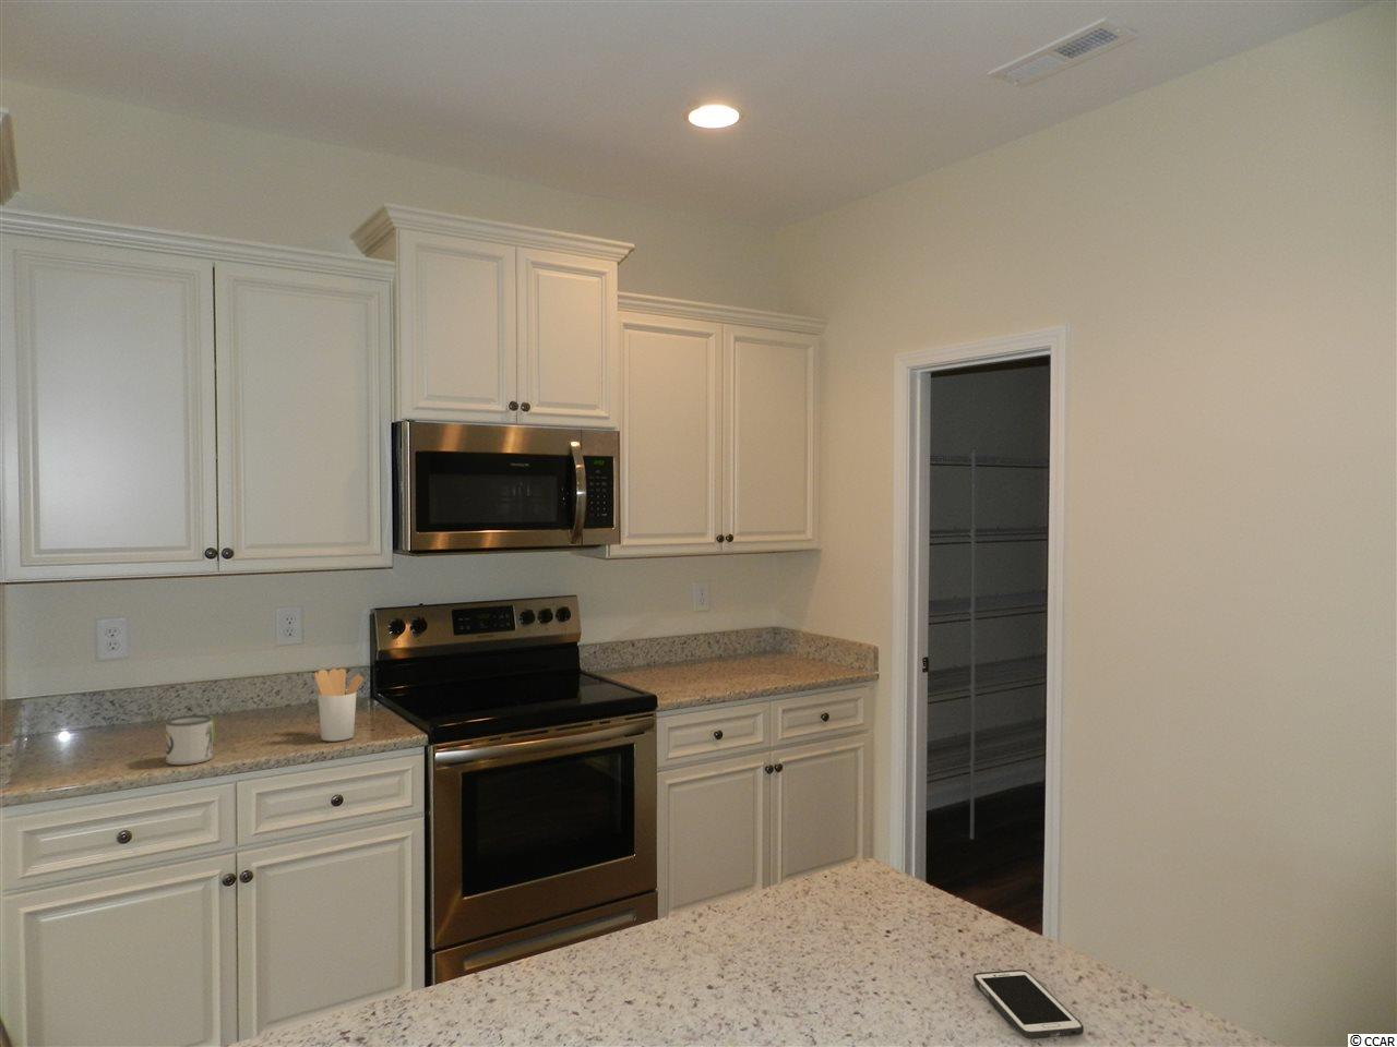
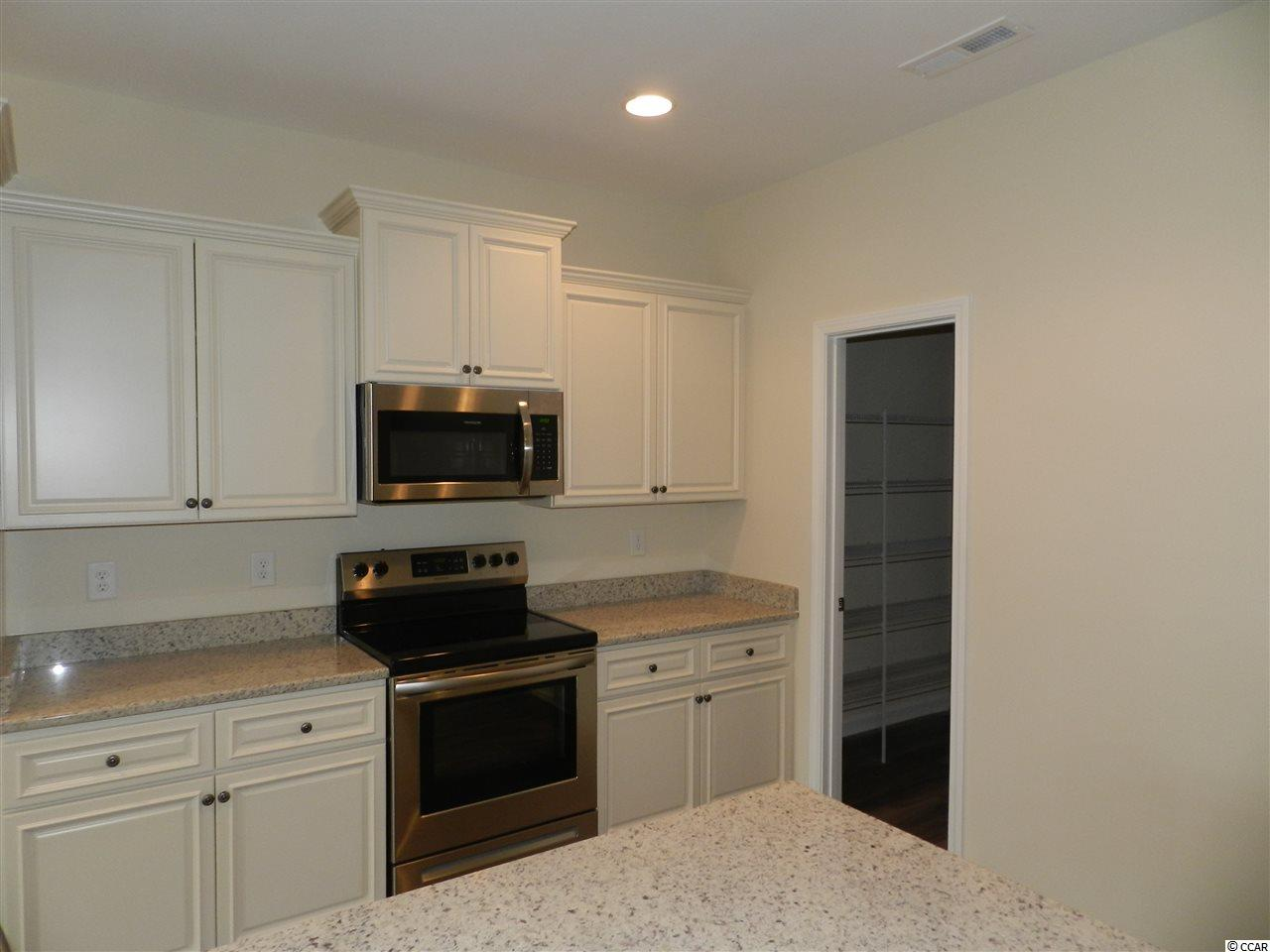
- utensil holder [315,668,364,741]
- cell phone [972,969,1085,1040]
- mug [165,714,216,765]
